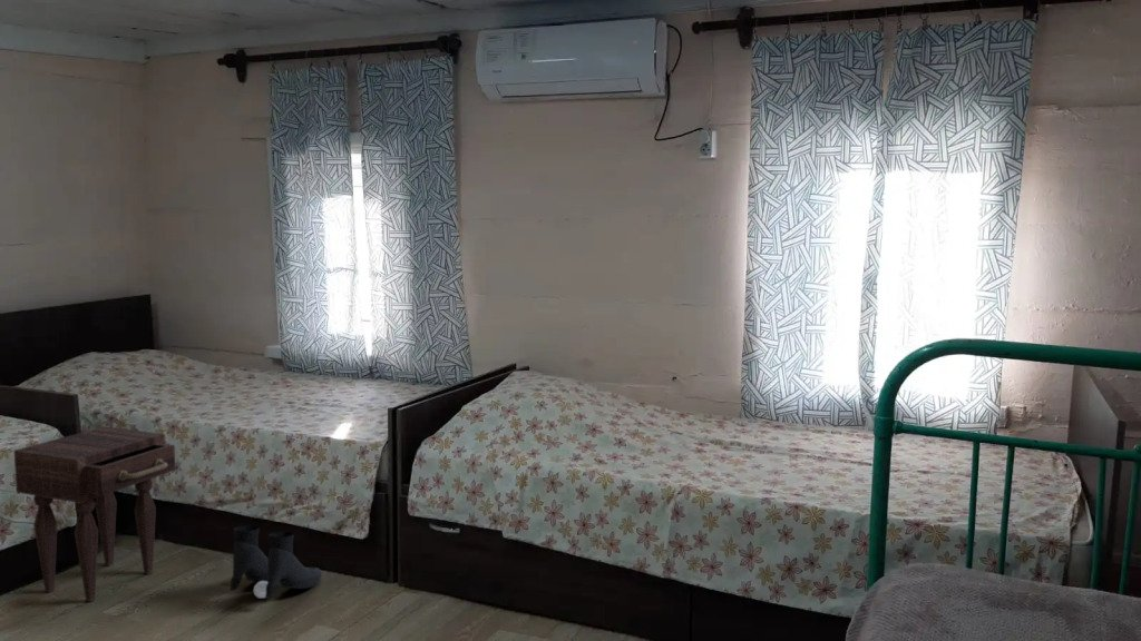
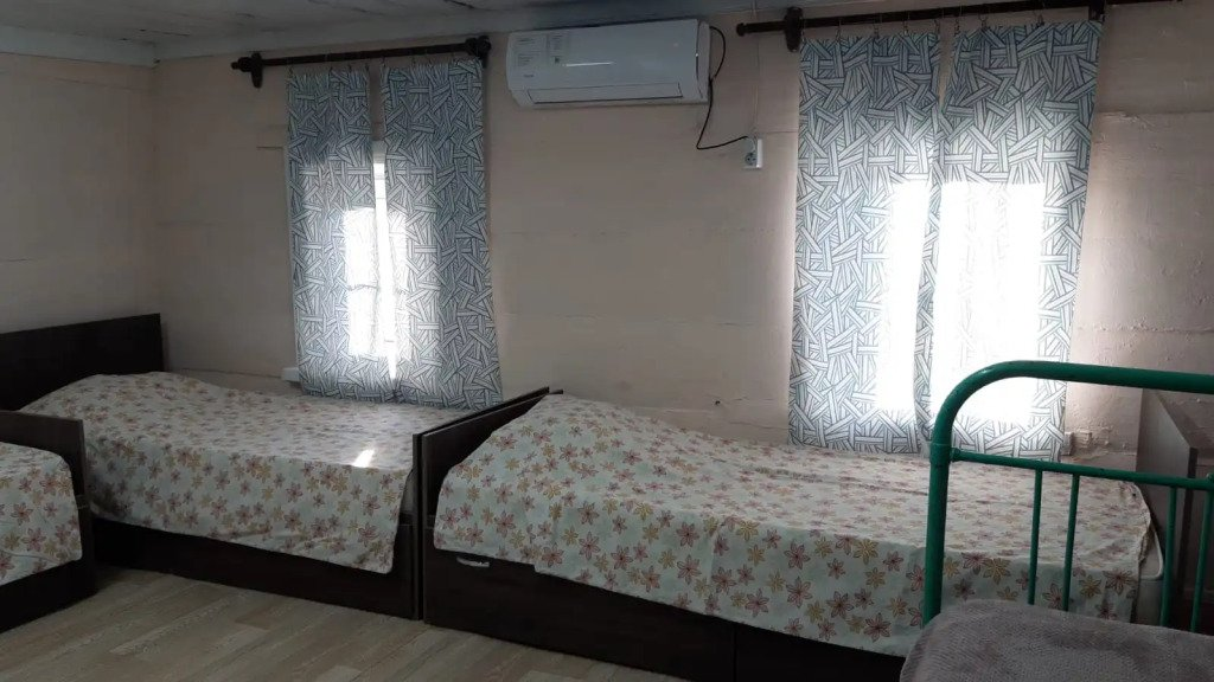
- boots [230,524,323,600]
- nightstand [13,425,176,602]
